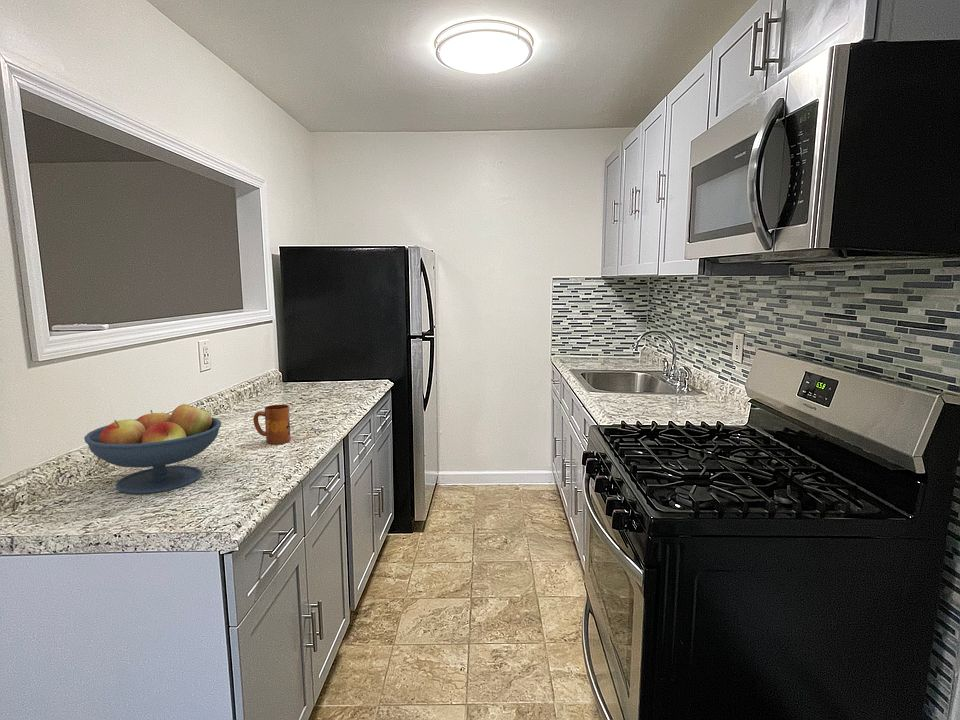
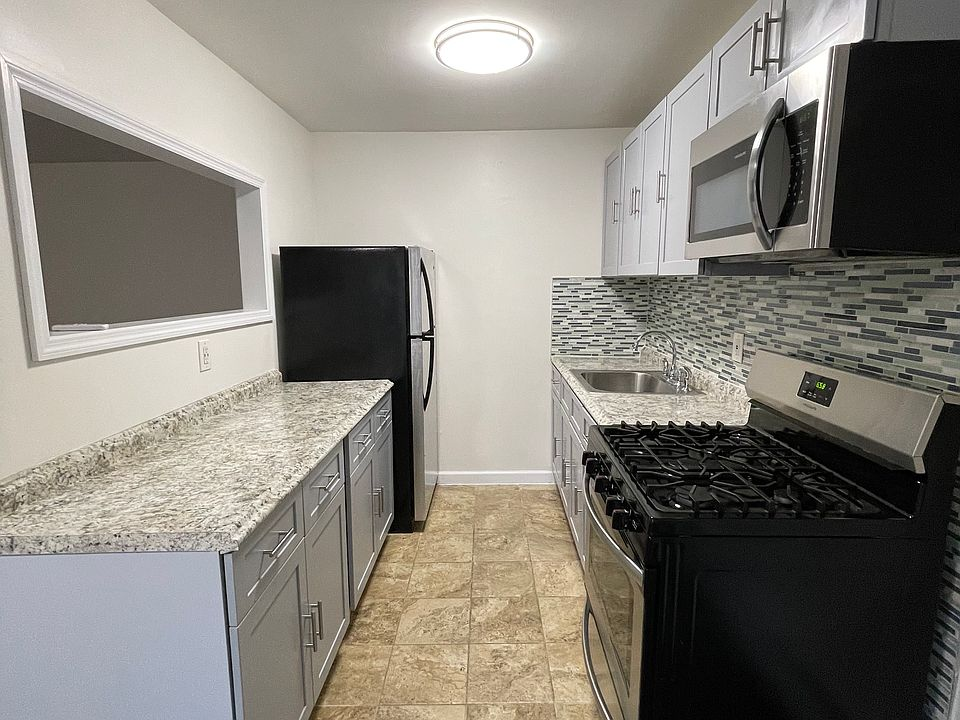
- fruit bowl [83,401,222,495]
- mug [252,404,292,445]
